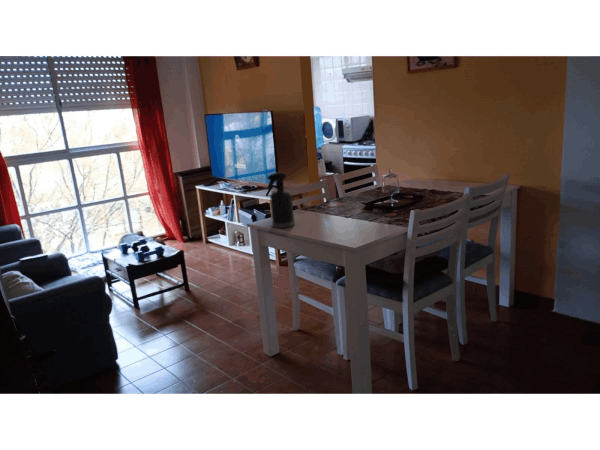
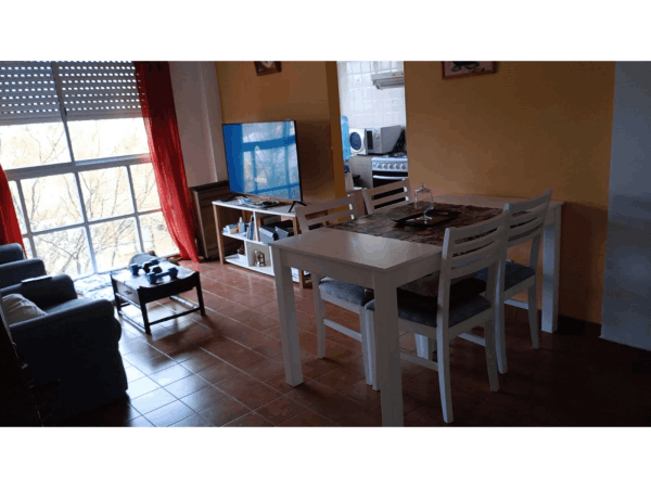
- spray bottle [266,172,296,229]
